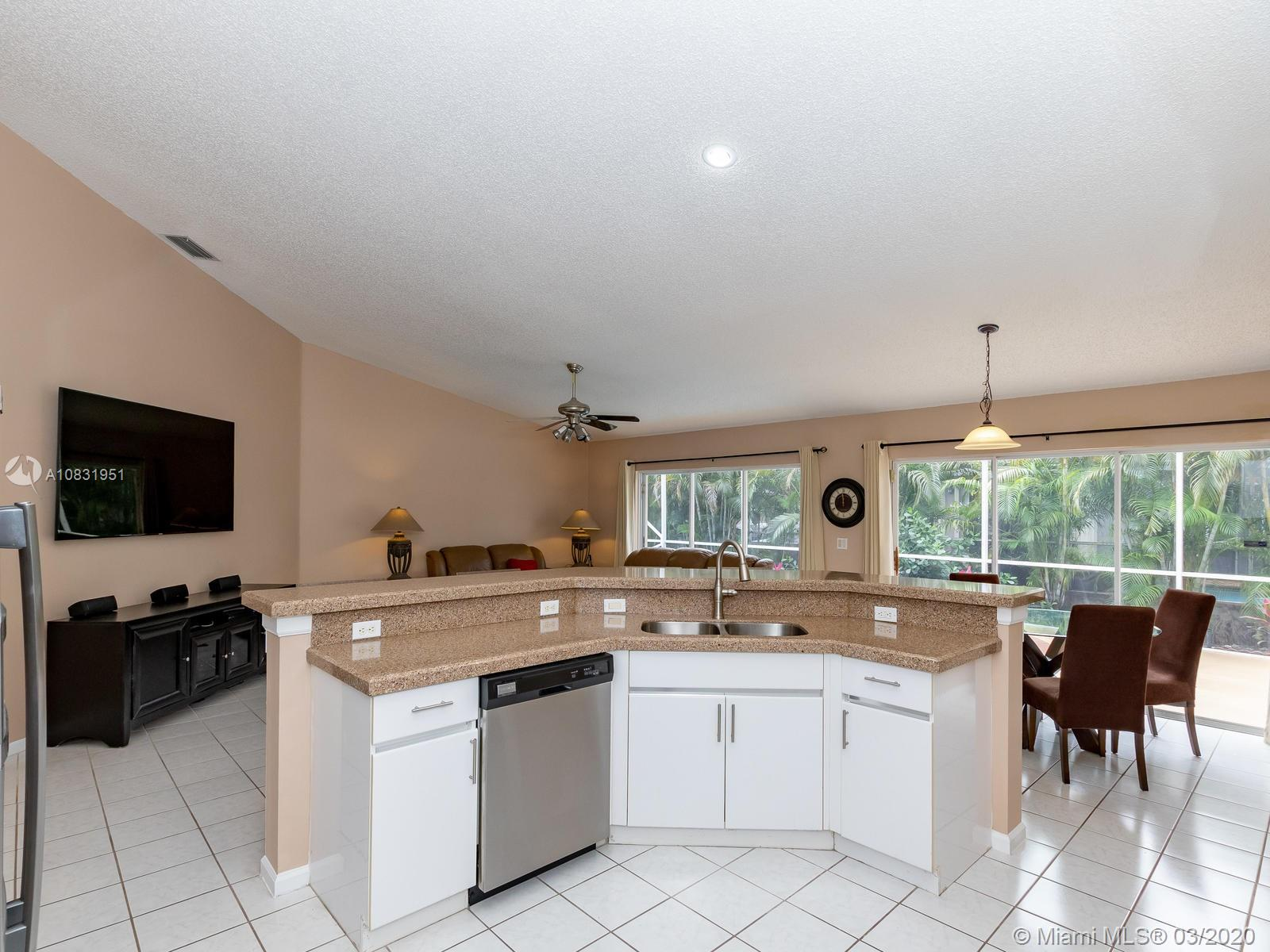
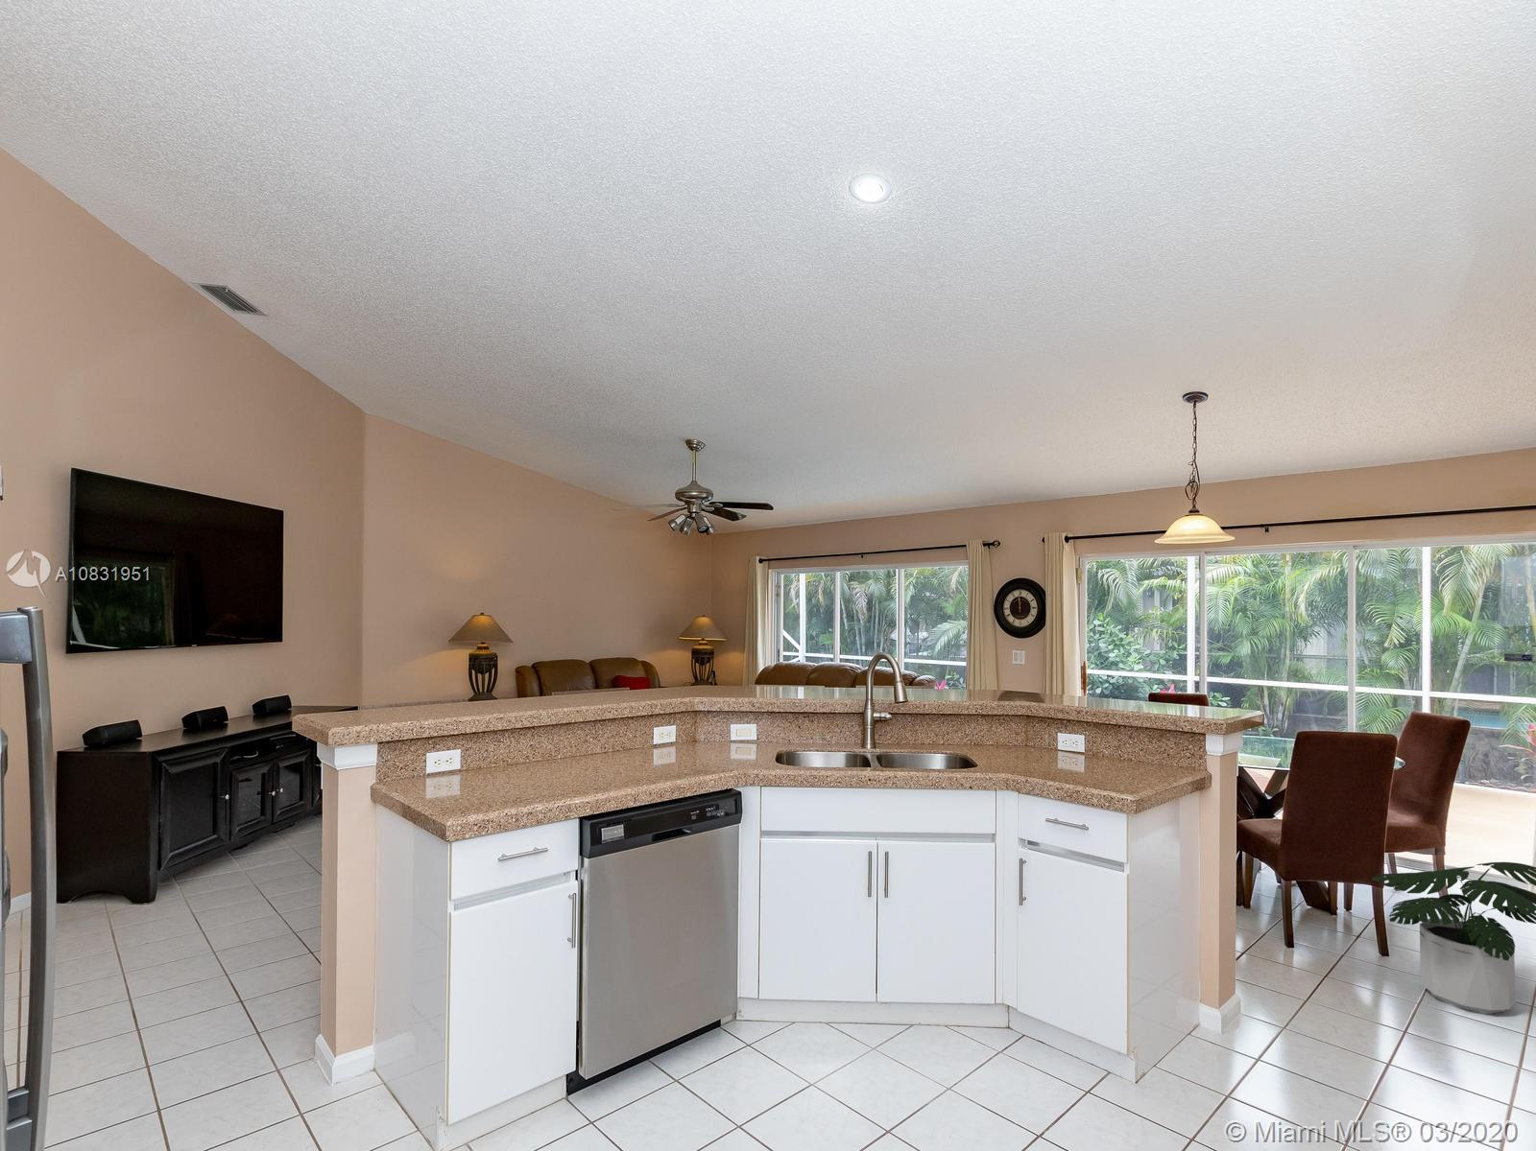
+ potted plant [1370,861,1536,1014]
